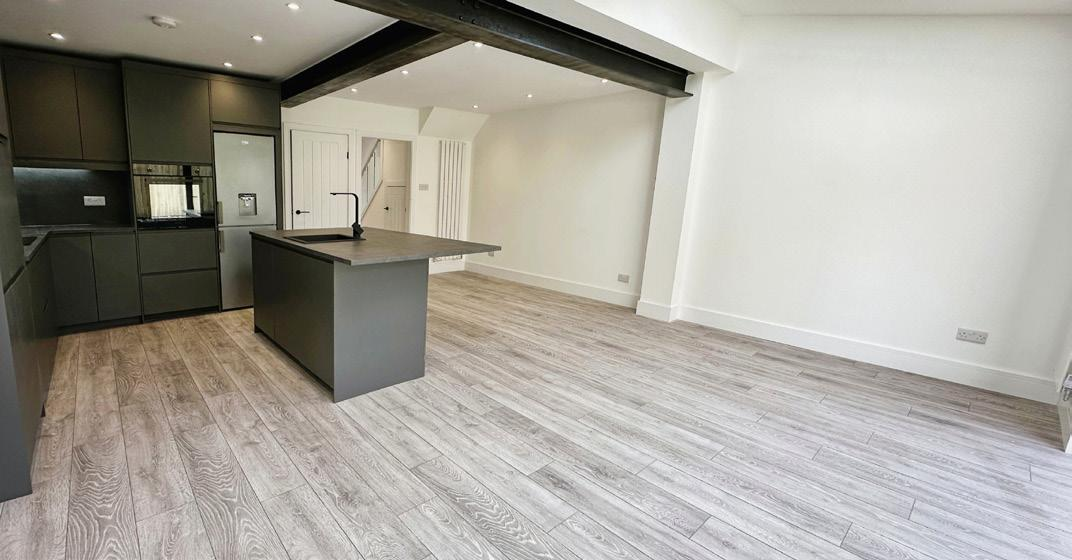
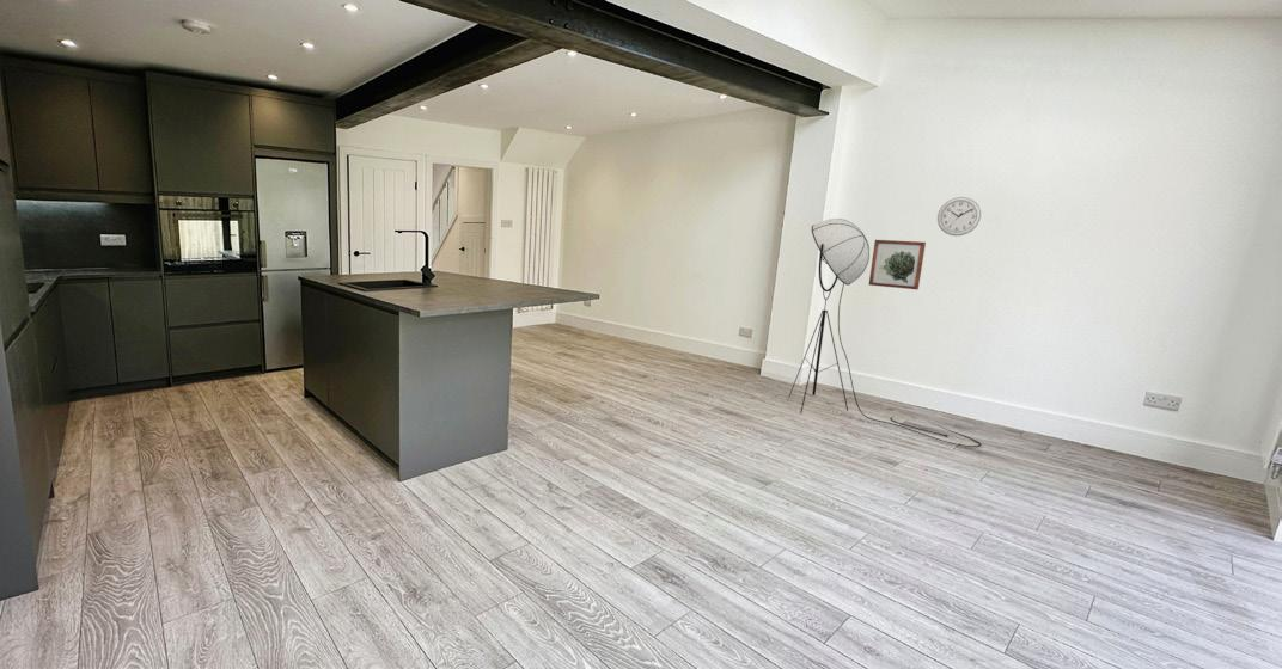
+ floor lamp [788,217,982,448]
+ wall clock [936,196,982,237]
+ wall art [867,239,927,290]
